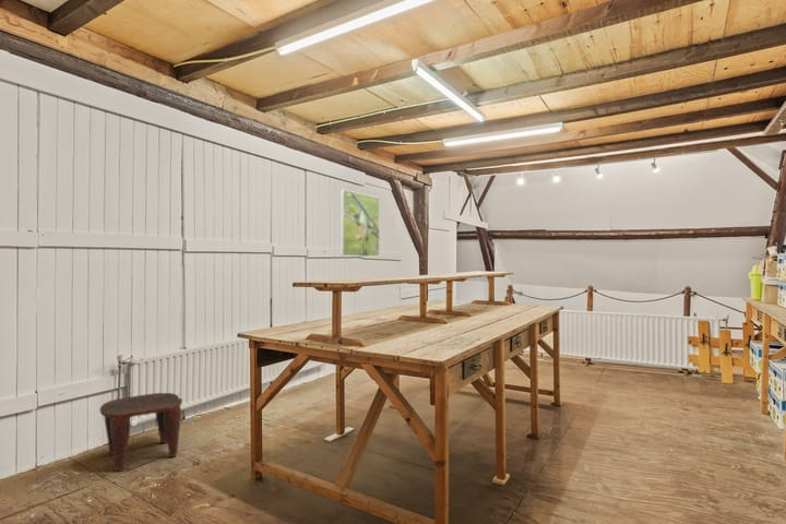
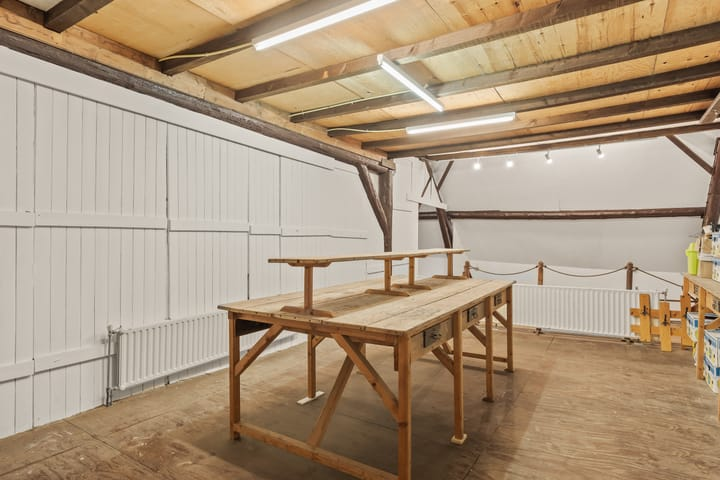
- stool [98,392,183,472]
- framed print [340,189,381,258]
